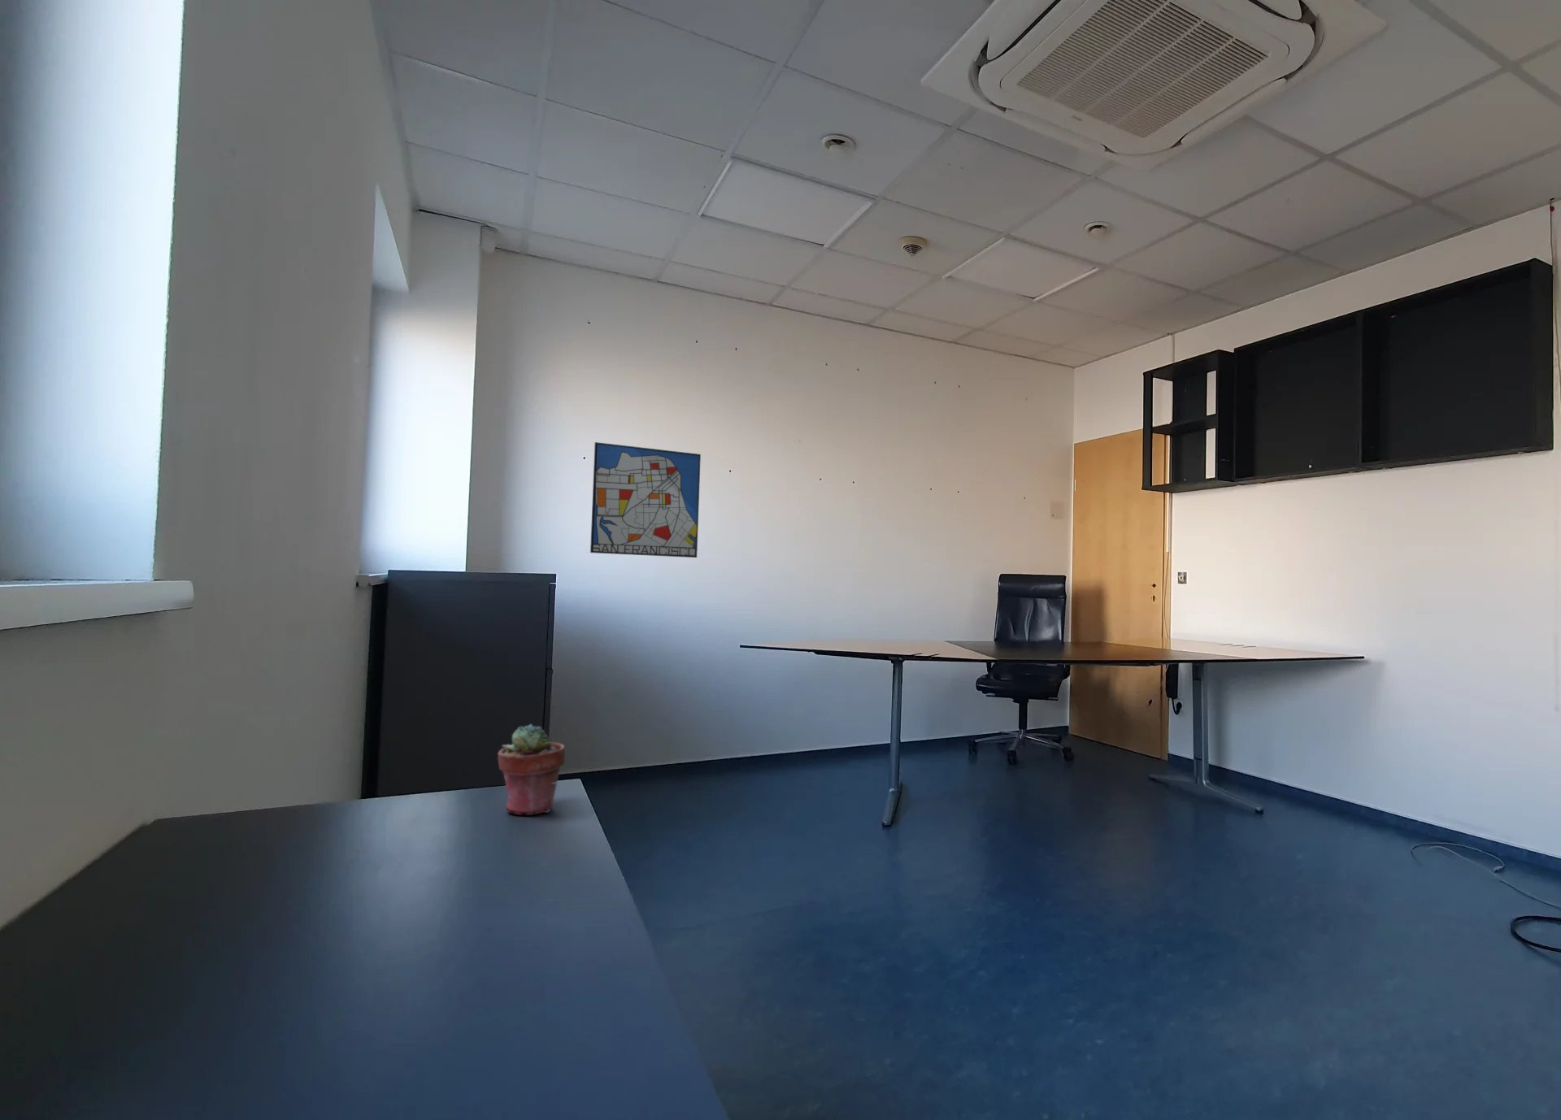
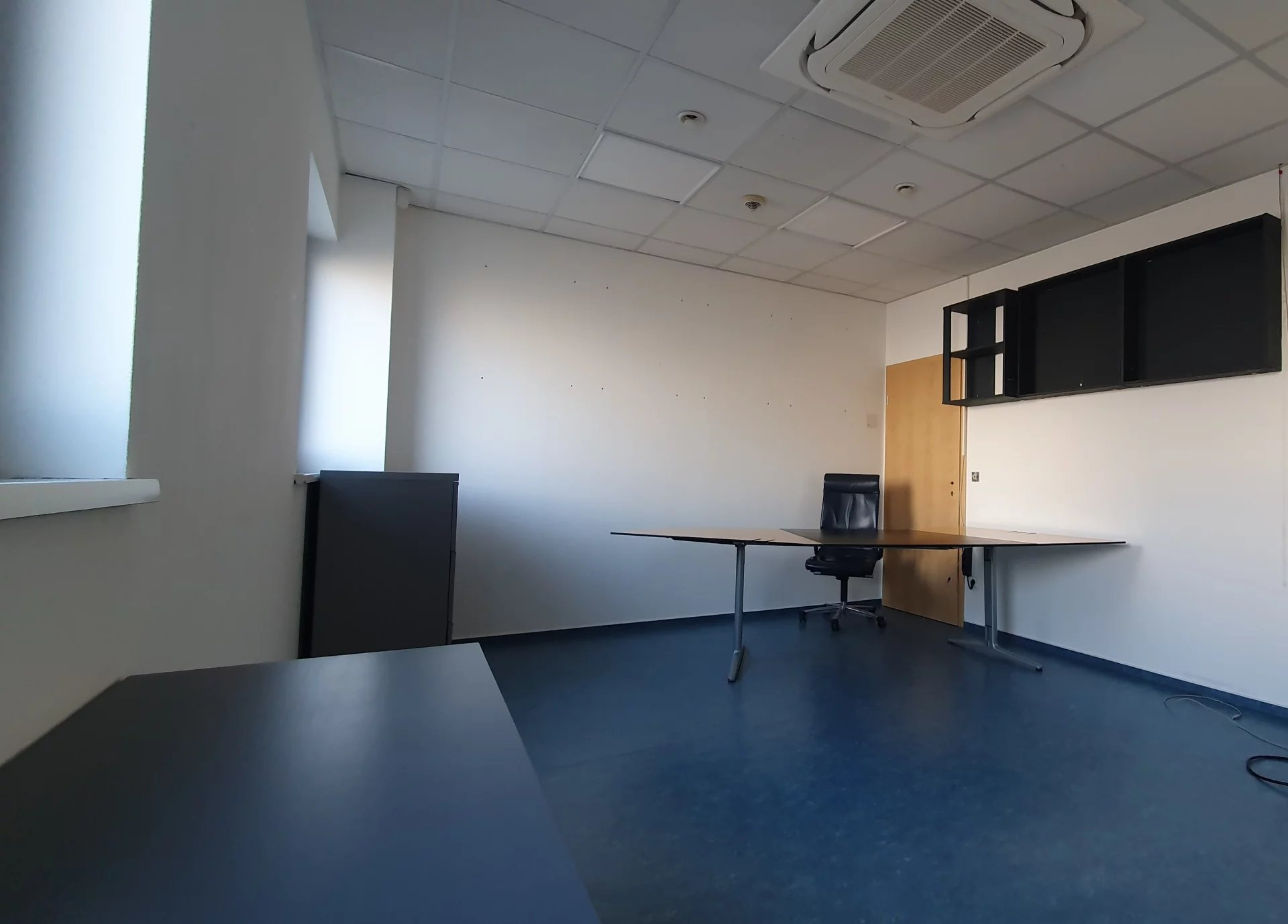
- wall art [589,441,702,559]
- potted succulent [497,724,566,816]
